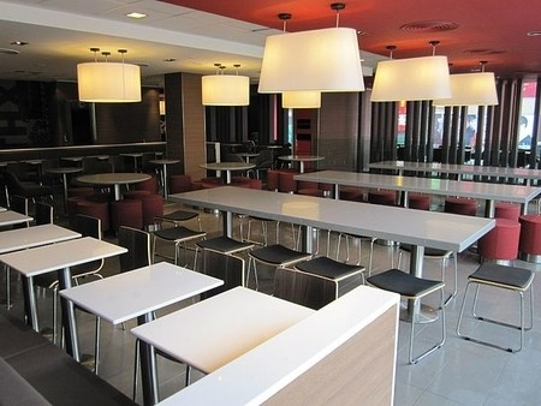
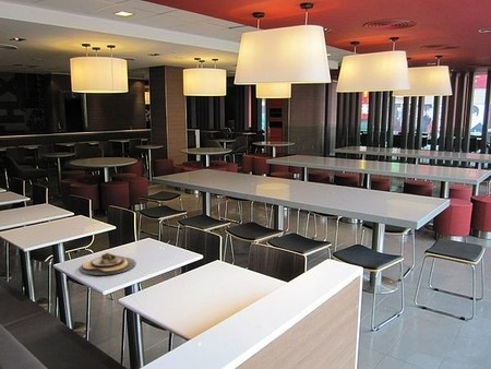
+ plate [79,252,137,276]
